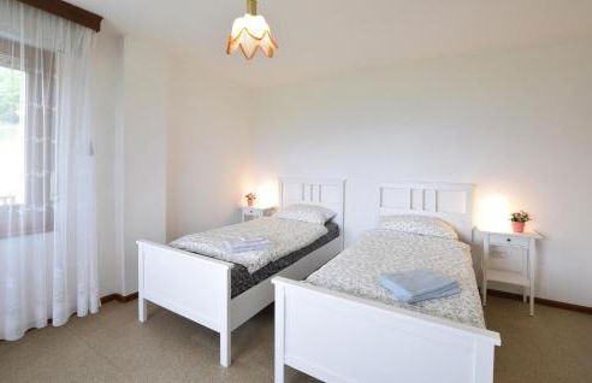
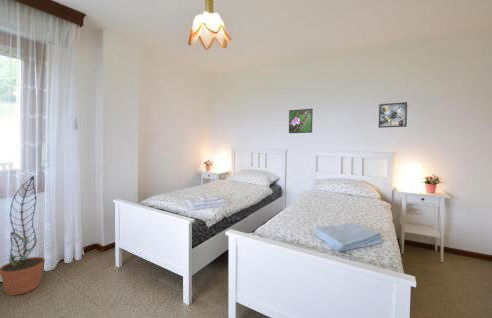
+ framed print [288,108,314,134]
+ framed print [378,101,408,129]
+ decorative plant [0,175,46,296]
